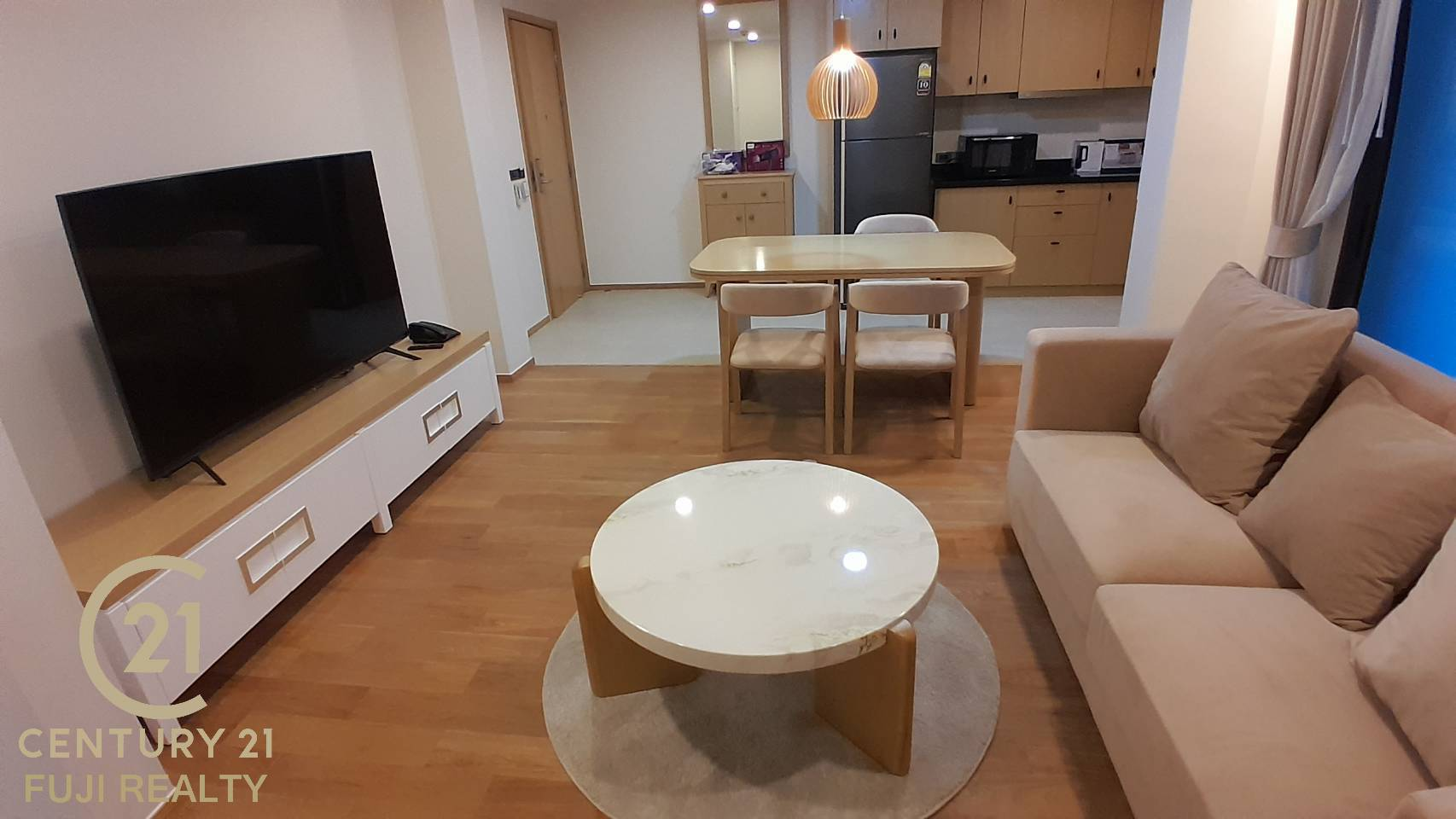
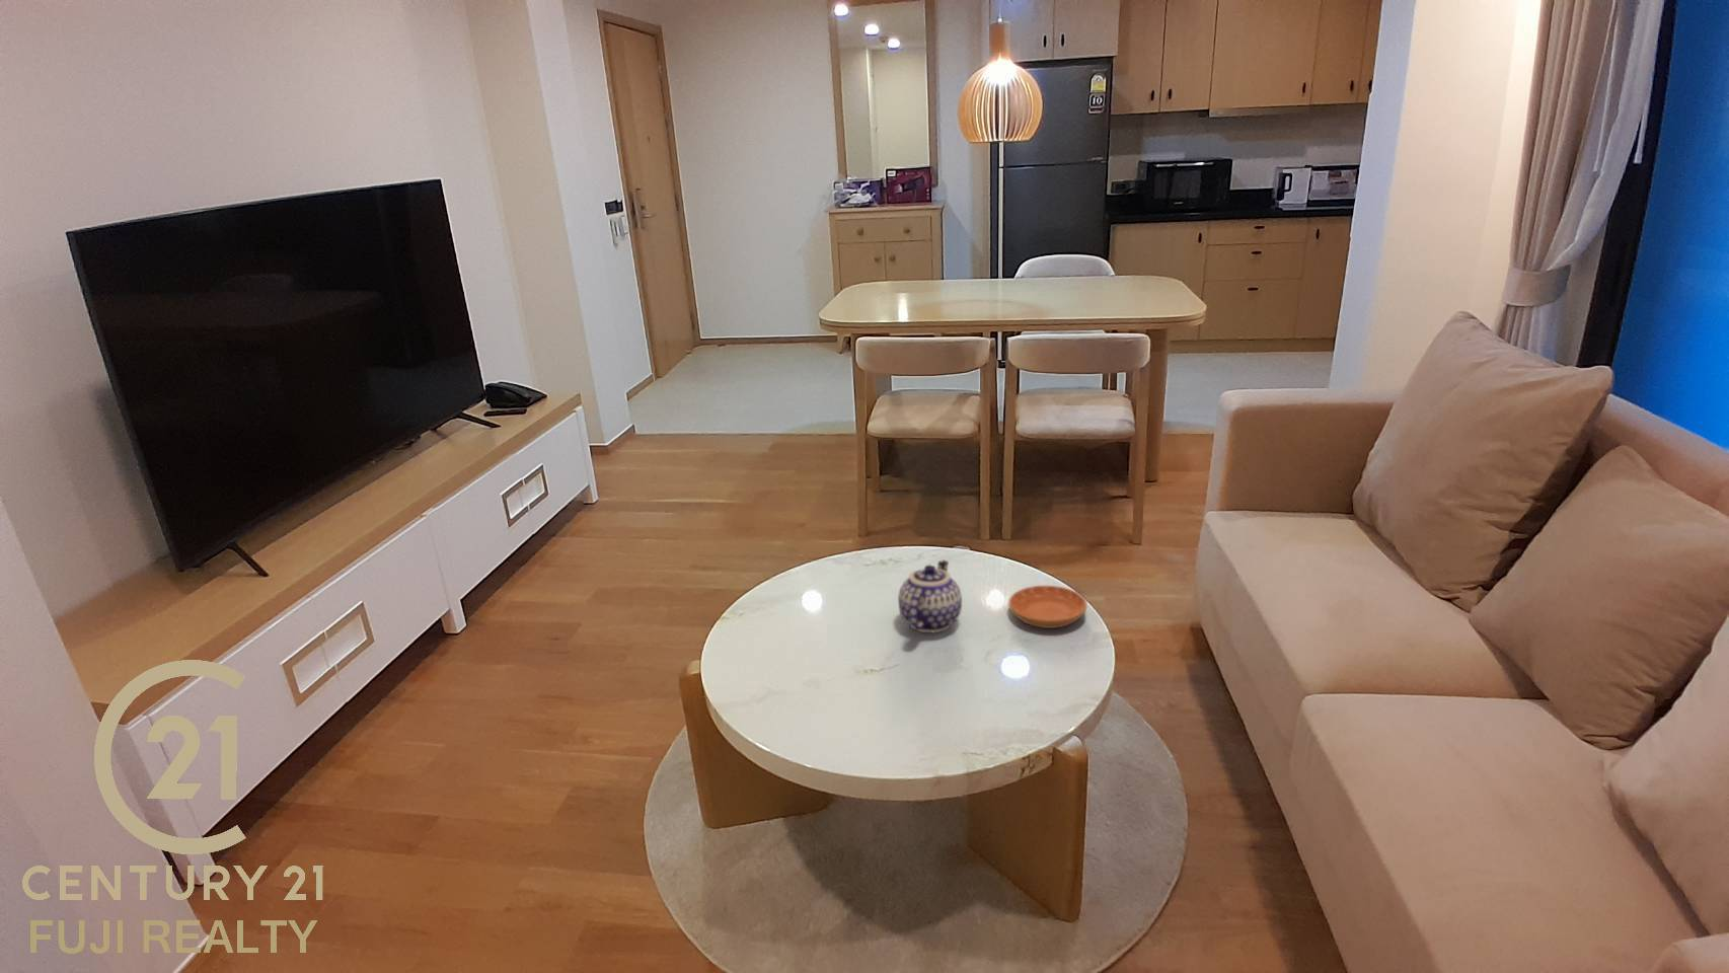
+ saucer [1007,585,1089,630]
+ teapot [897,558,963,633]
